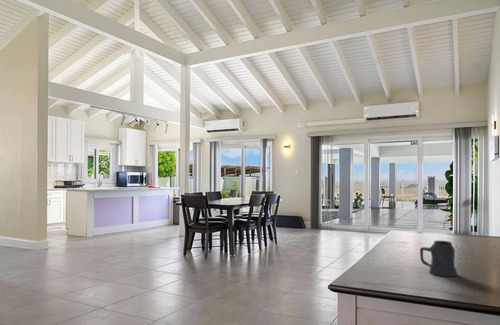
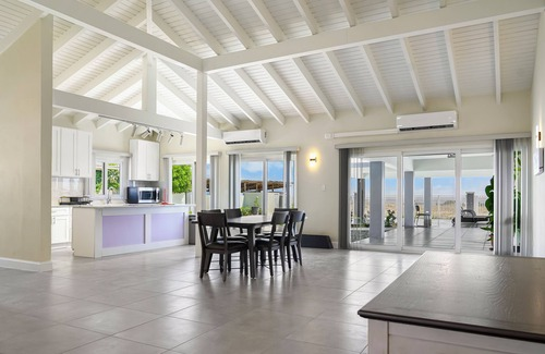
- mug [419,240,458,278]
